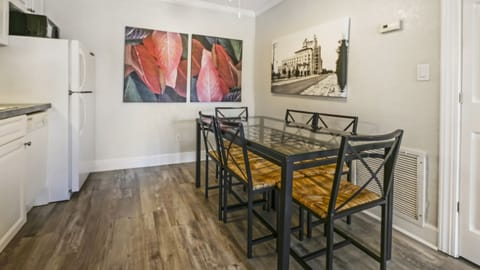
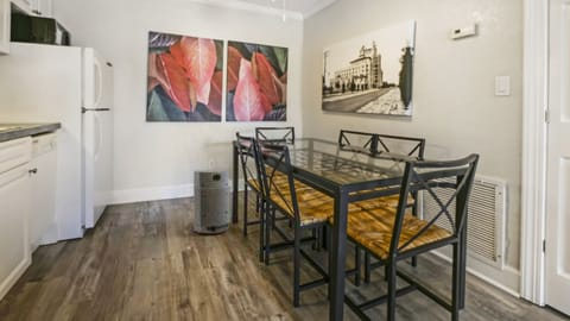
+ air purifier [192,169,232,234]
